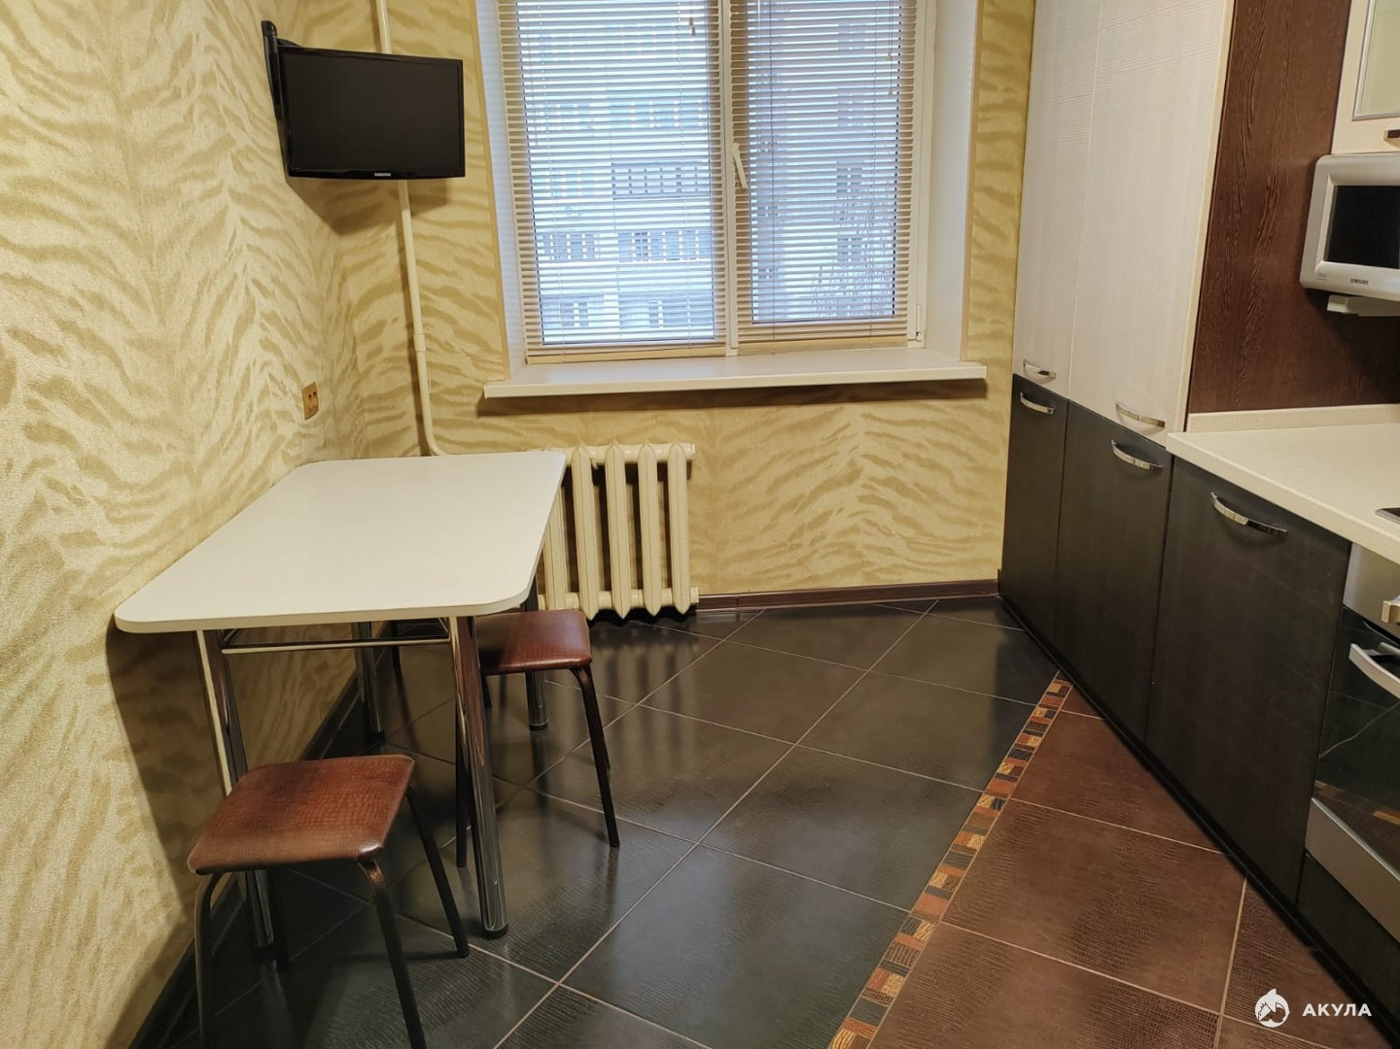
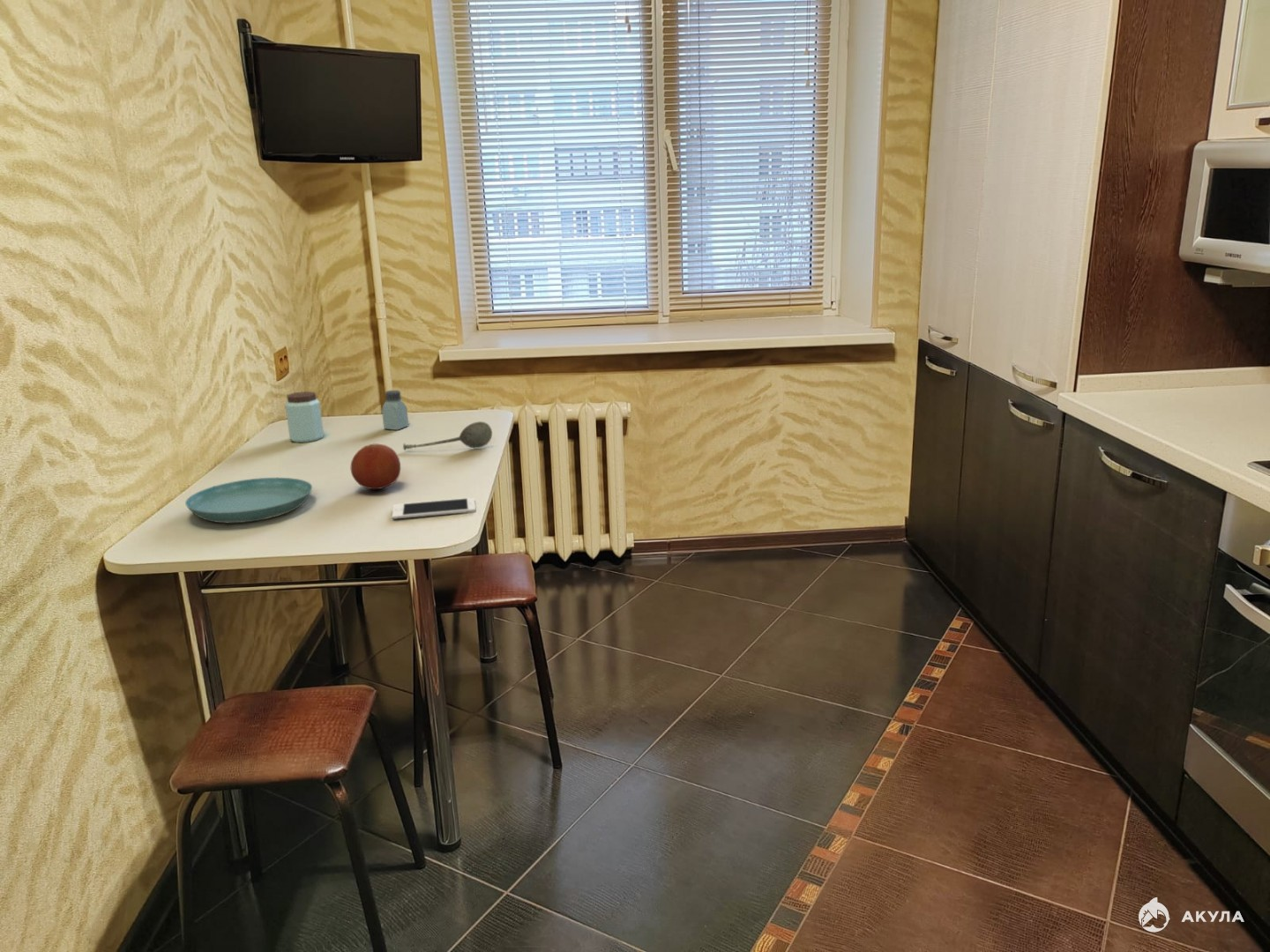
+ peanut butter [284,390,325,443]
+ saucer [184,477,313,524]
+ soupspoon [402,420,493,451]
+ cell phone [391,497,476,520]
+ fruit [350,443,401,490]
+ saltshaker [381,390,409,431]
